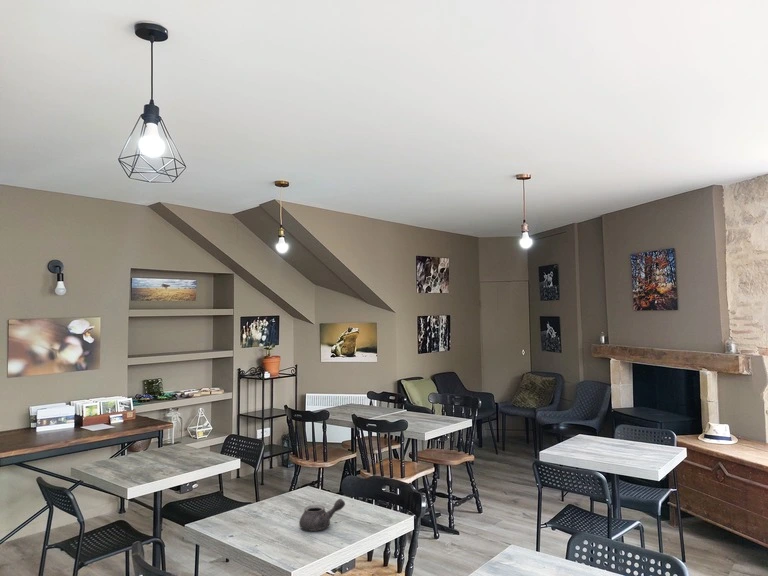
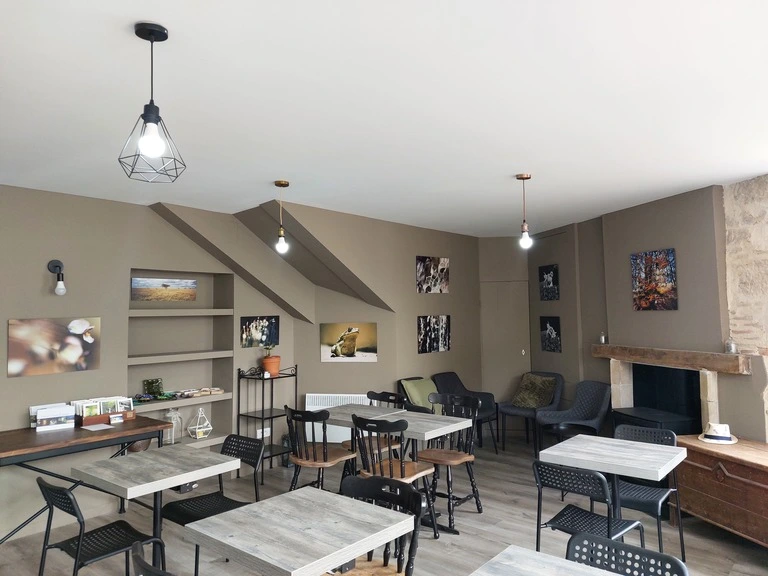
- teapot [298,498,346,532]
